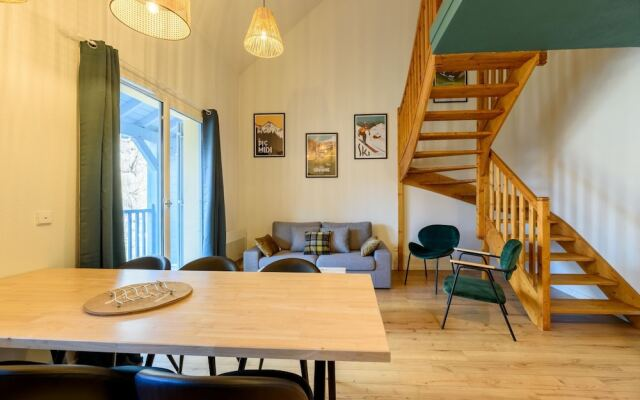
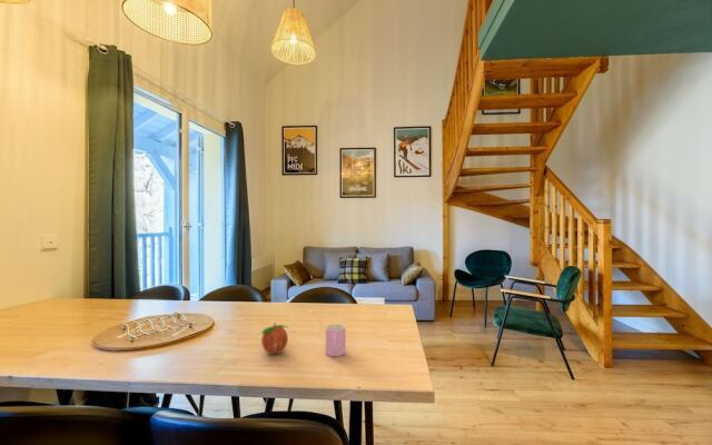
+ fruit [260,322,290,355]
+ cup [325,323,347,357]
